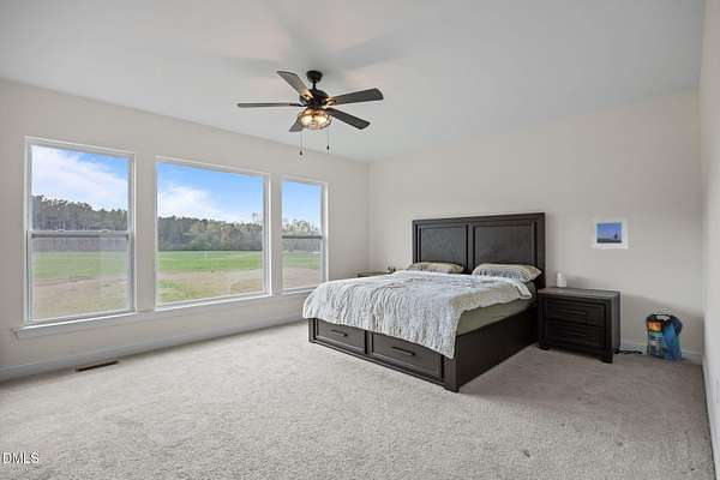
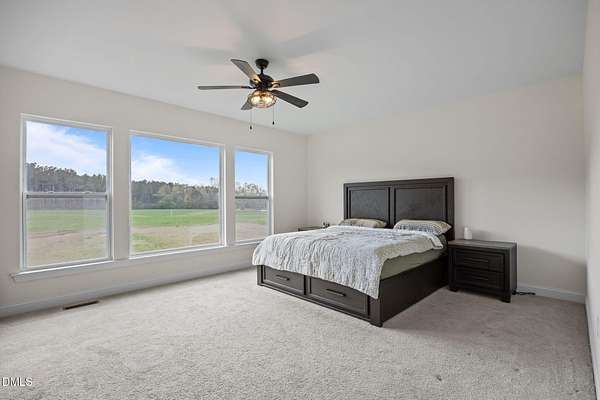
- pouch [644,312,684,361]
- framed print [589,216,630,250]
